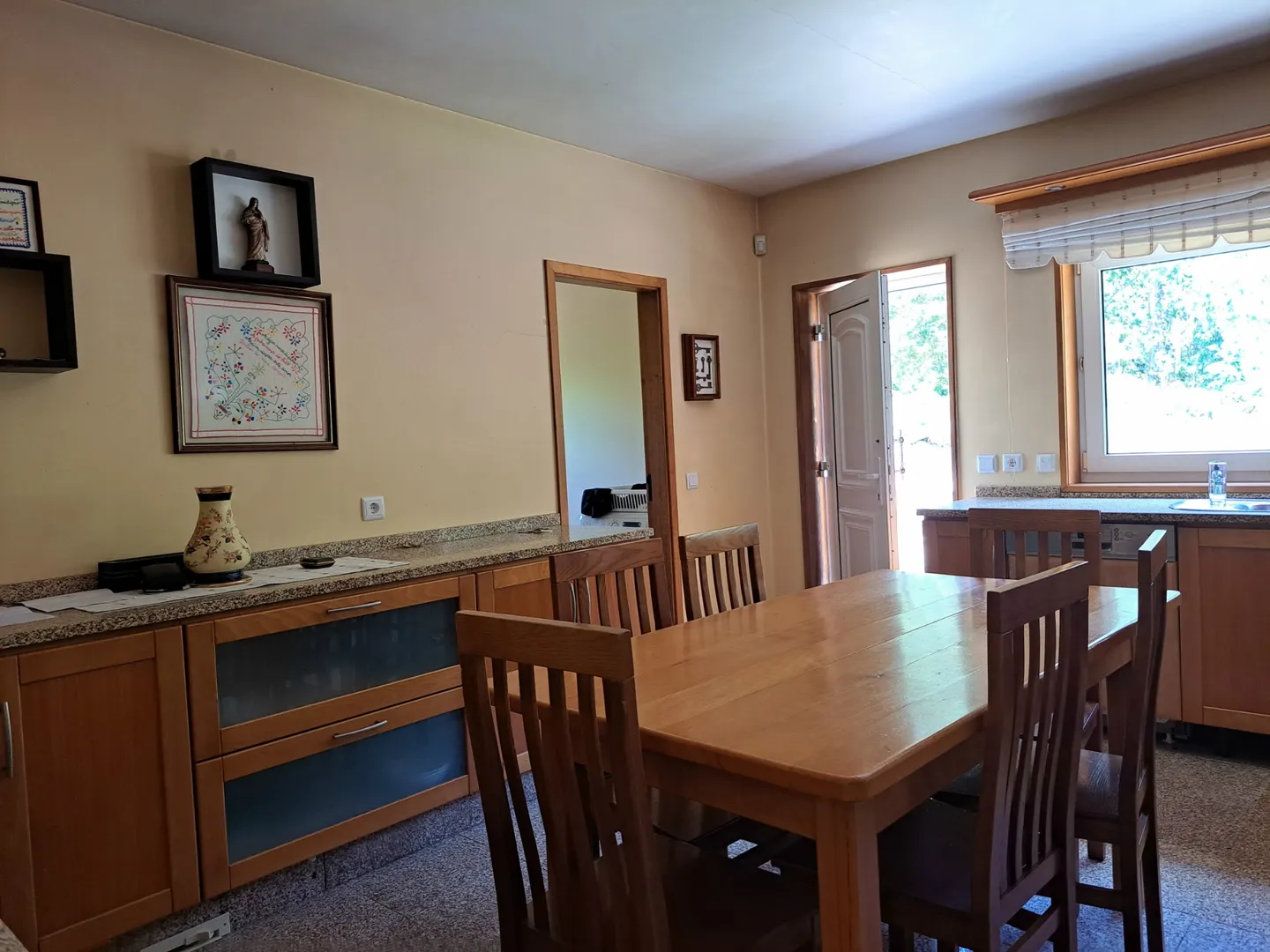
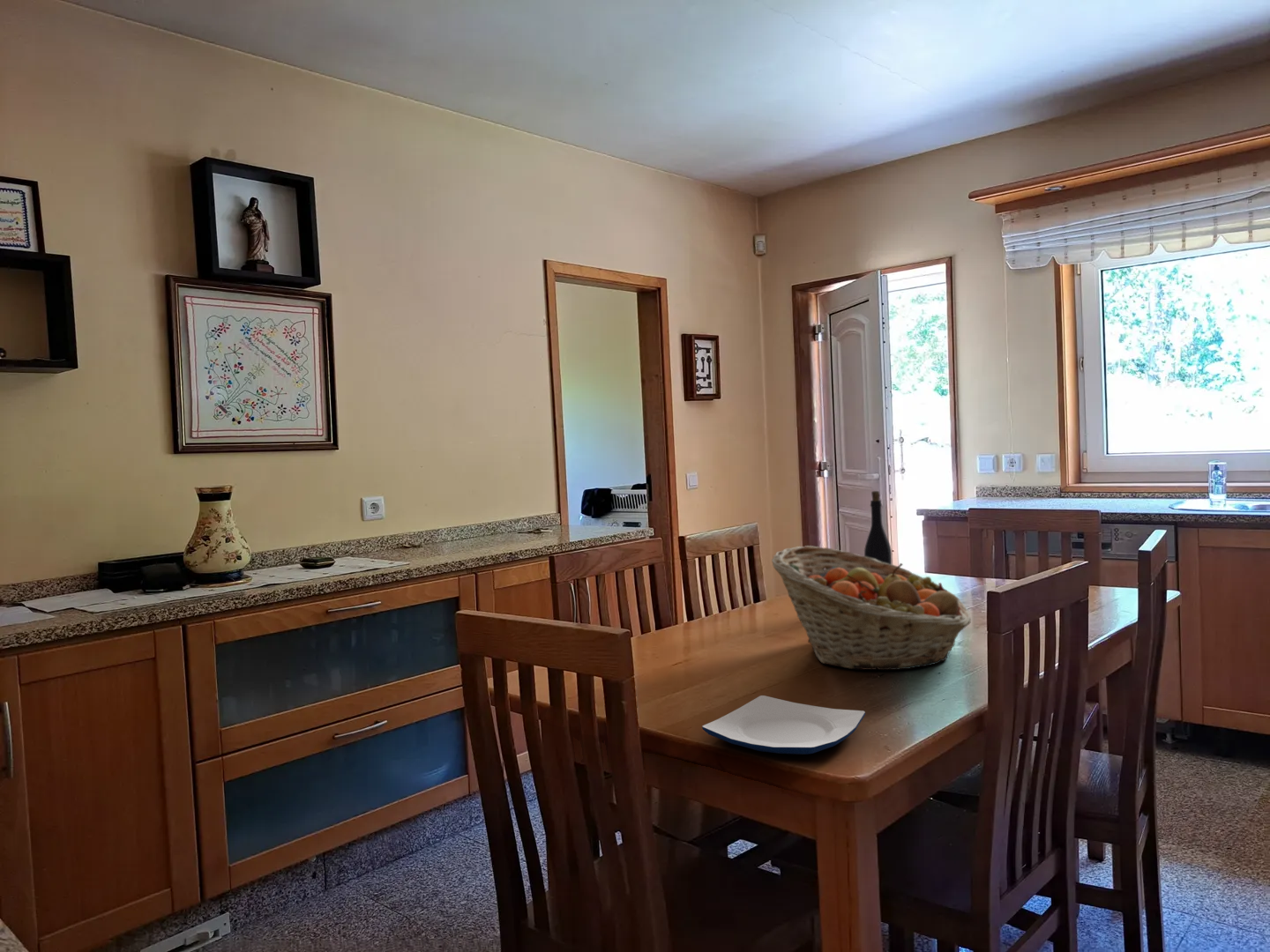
+ fruit basket [771,545,972,671]
+ plate [701,695,866,755]
+ bottle [863,490,893,565]
